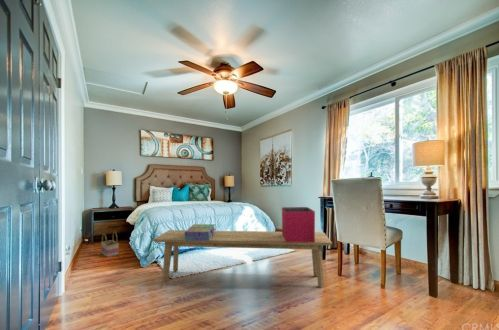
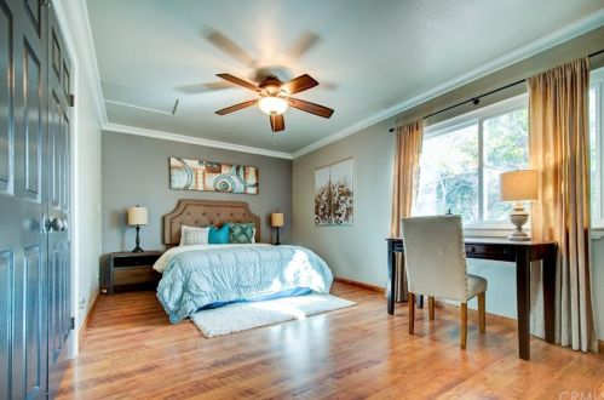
- stack of books [184,223,216,241]
- basket [100,231,119,258]
- storage bin [281,206,316,242]
- bench [152,229,333,289]
